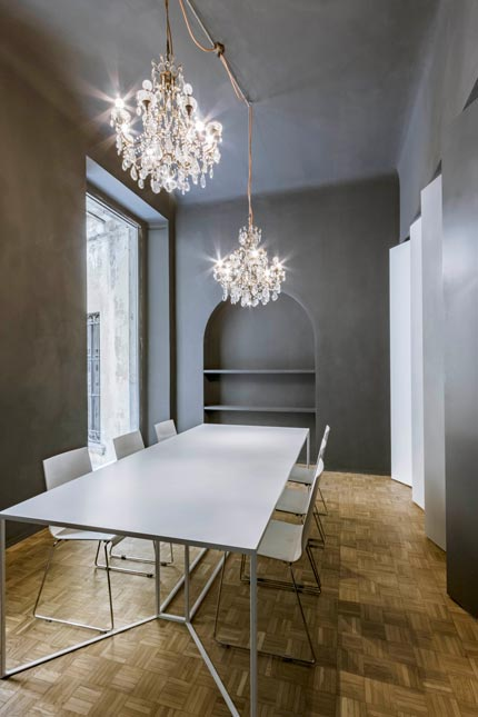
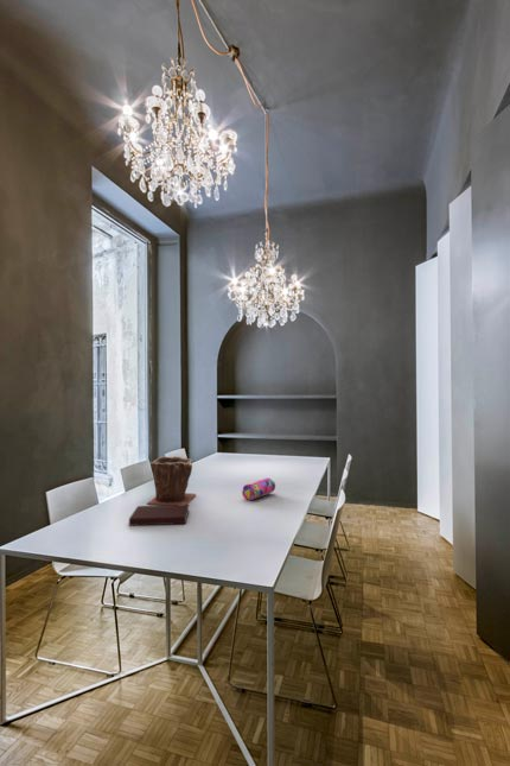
+ notebook [128,504,190,527]
+ pencil case [241,476,276,501]
+ plant pot [146,455,197,506]
